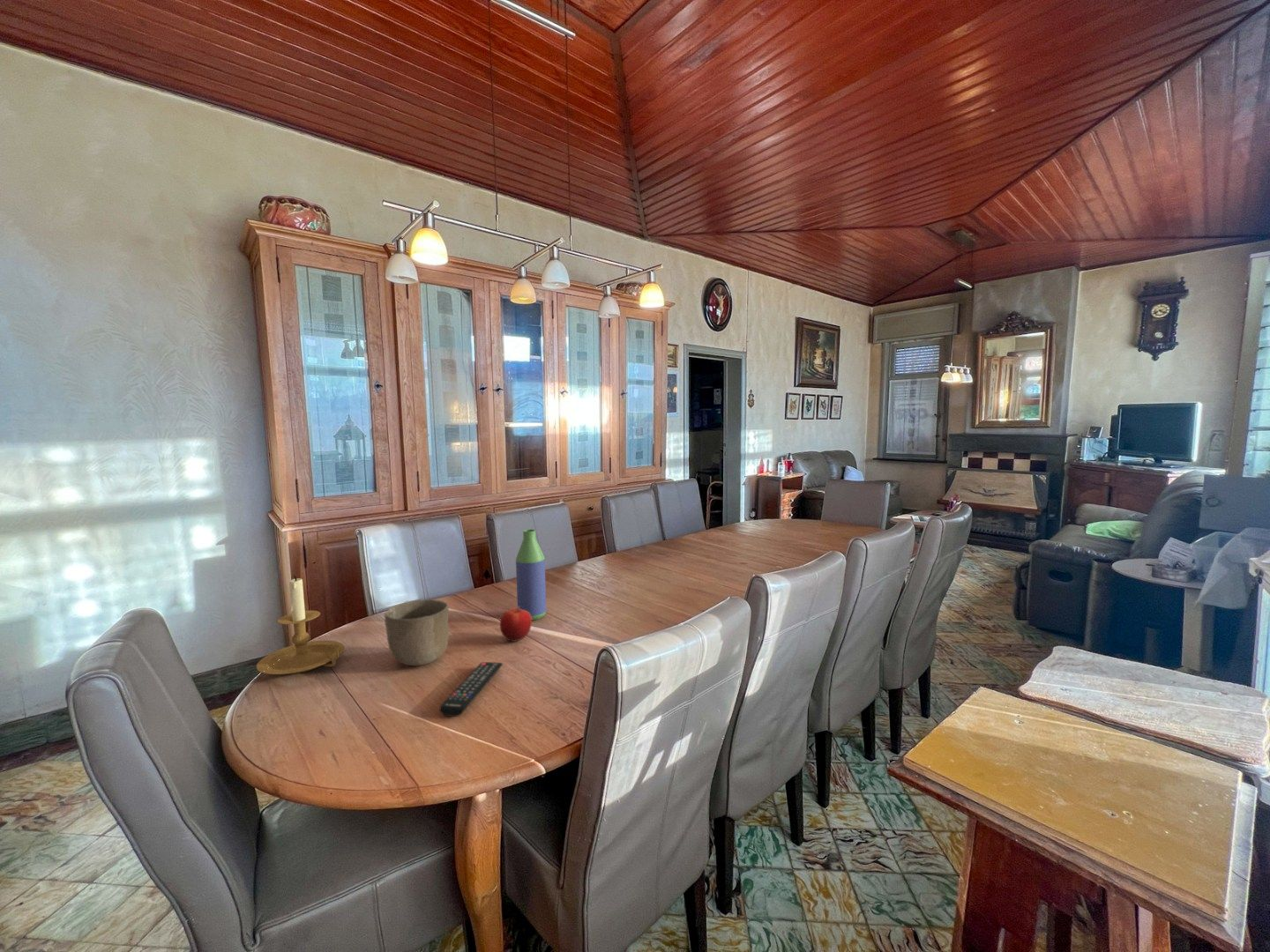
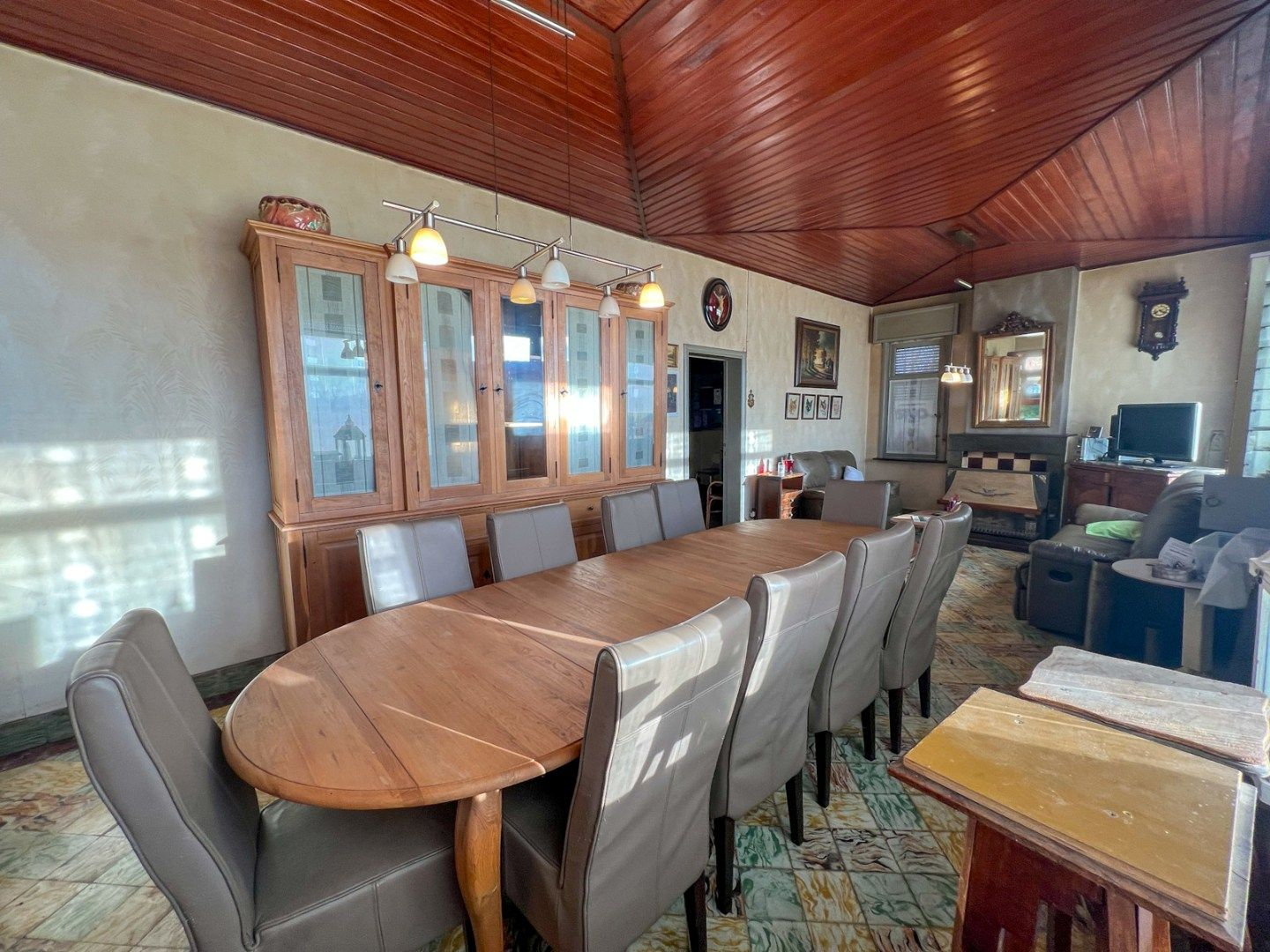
- bottle [515,529,547,621]
- remote control [438,661,504,718]
- bowl [384,599,450,666]
- fruit [499,606,533,643]
- candle holder [256,575,346,675]
